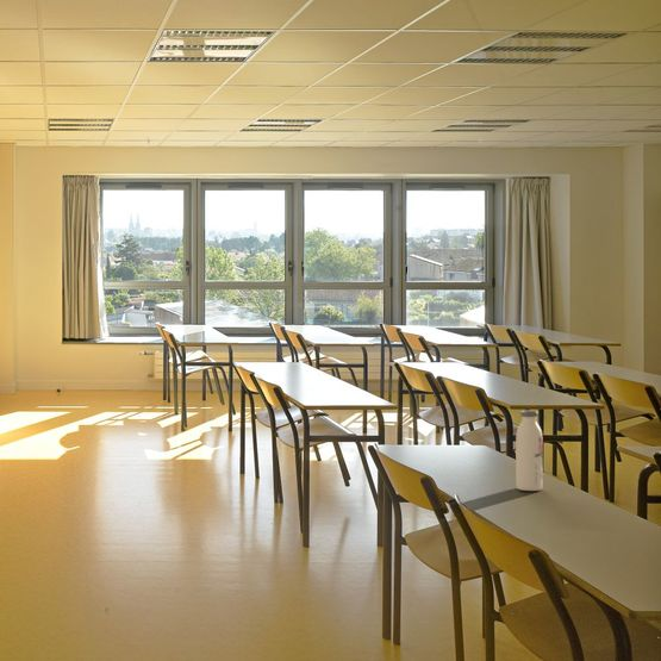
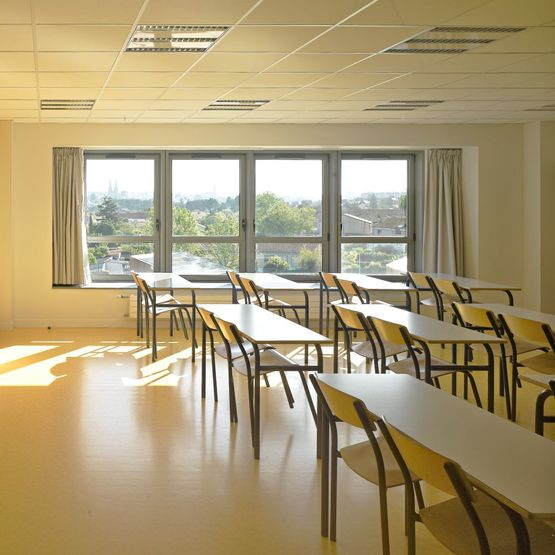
- water bottle [515,409,544,492]
